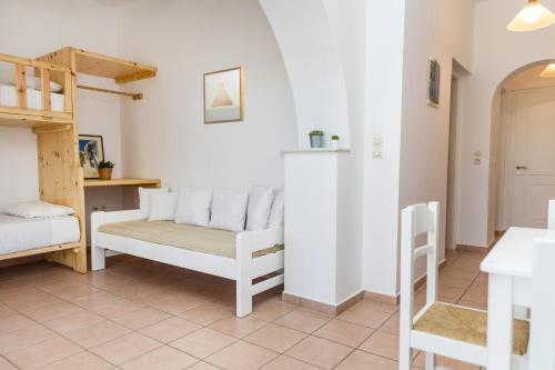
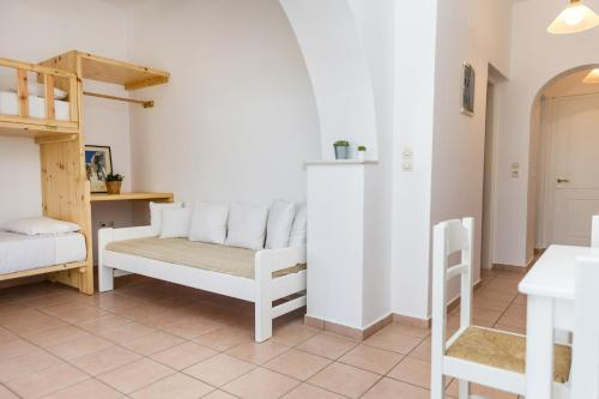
- wall art [202,66,245,126]
